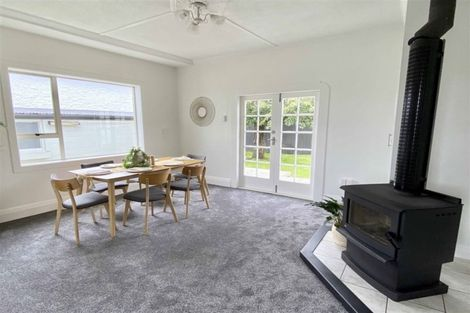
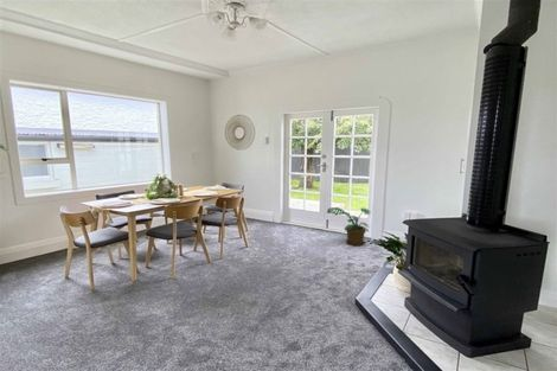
+ potted plant [326,206,372,247]
